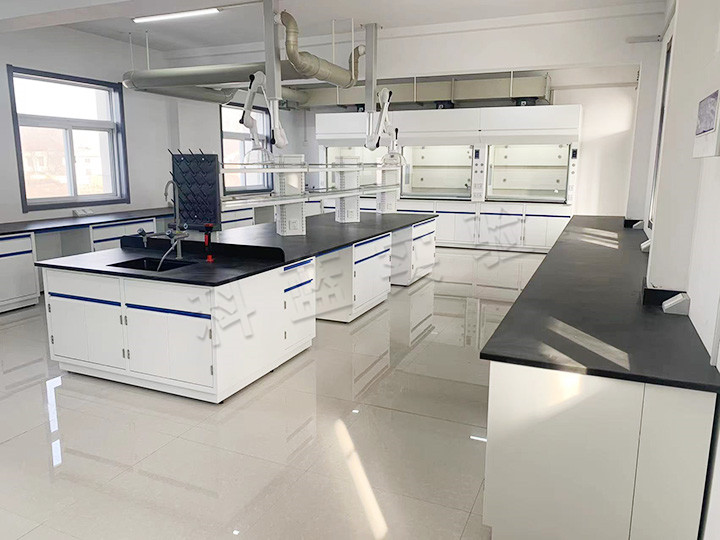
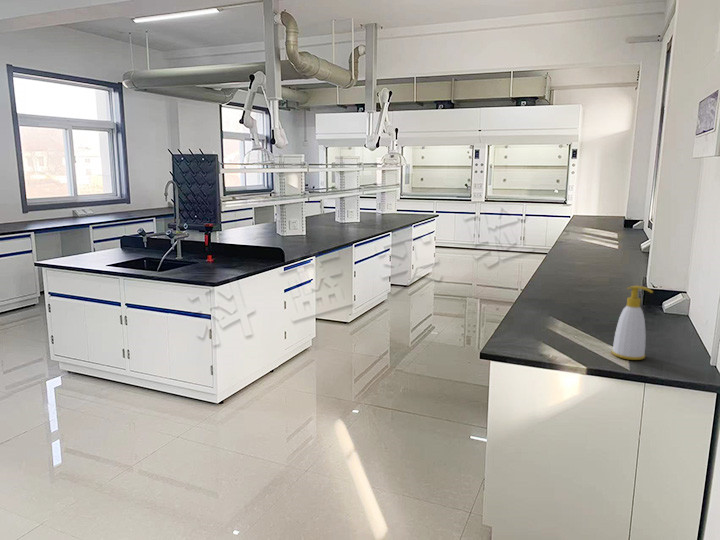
+ soap bottle [611,285,654,361]
